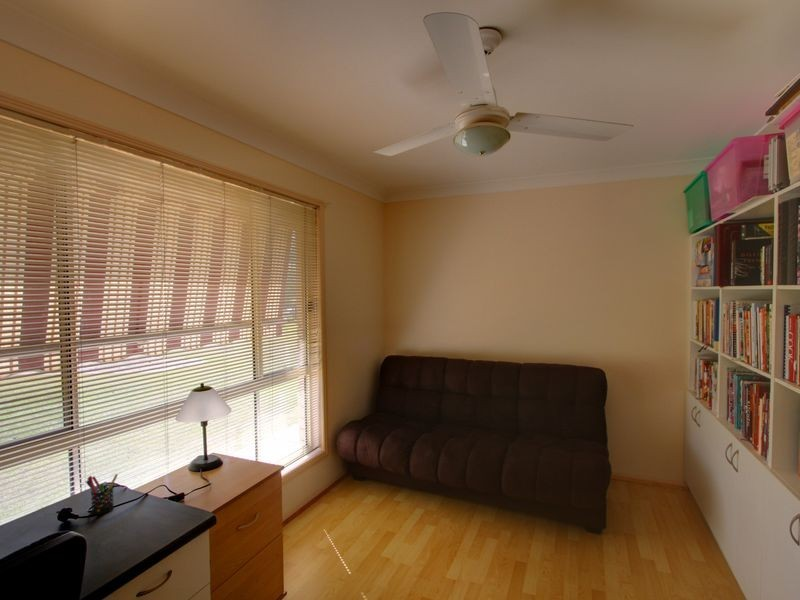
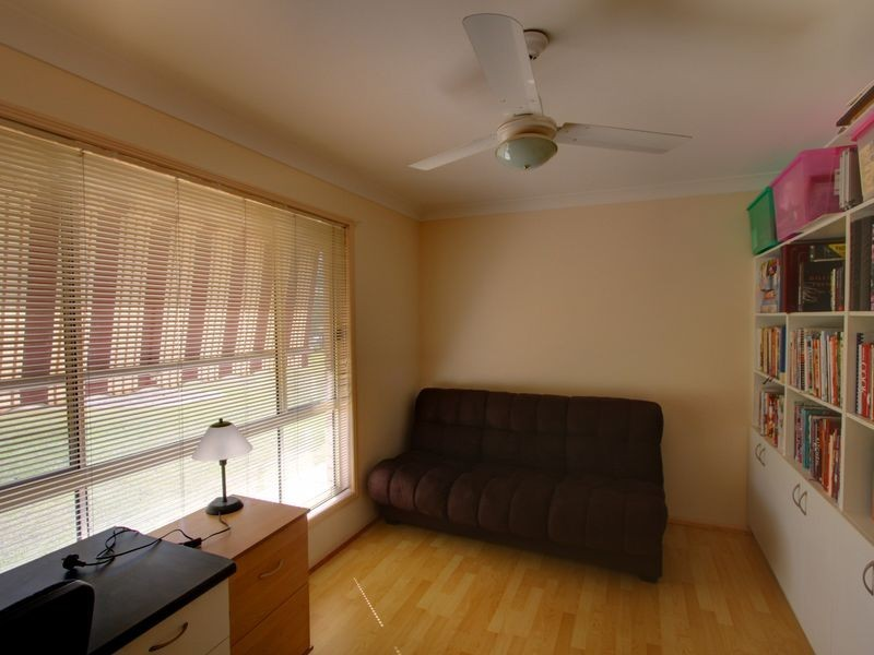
- pen holder [85,473,119,516]
